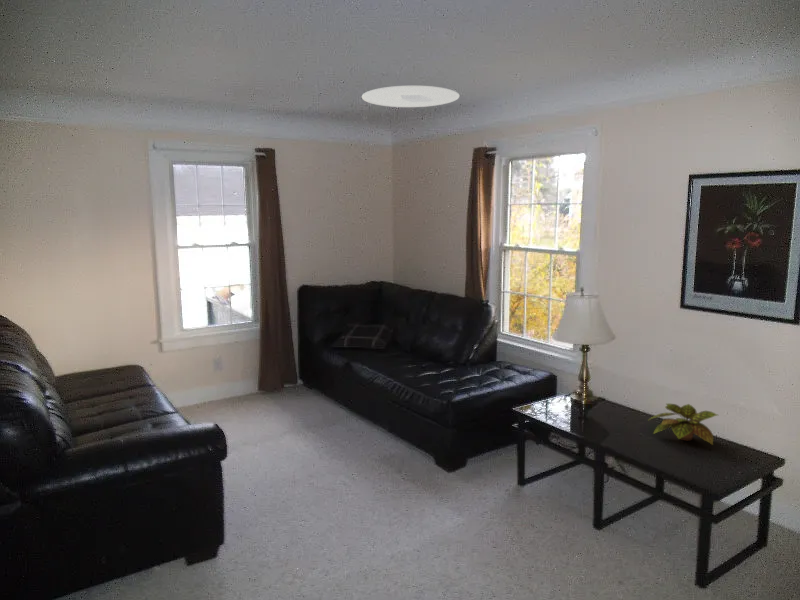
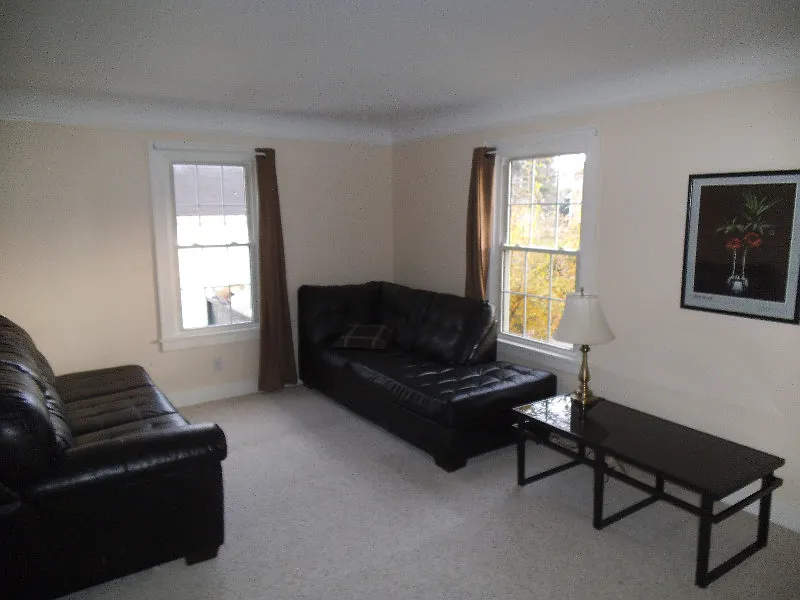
- ceiling light [361,85,460,108]
- plant [646,403,719,446]
